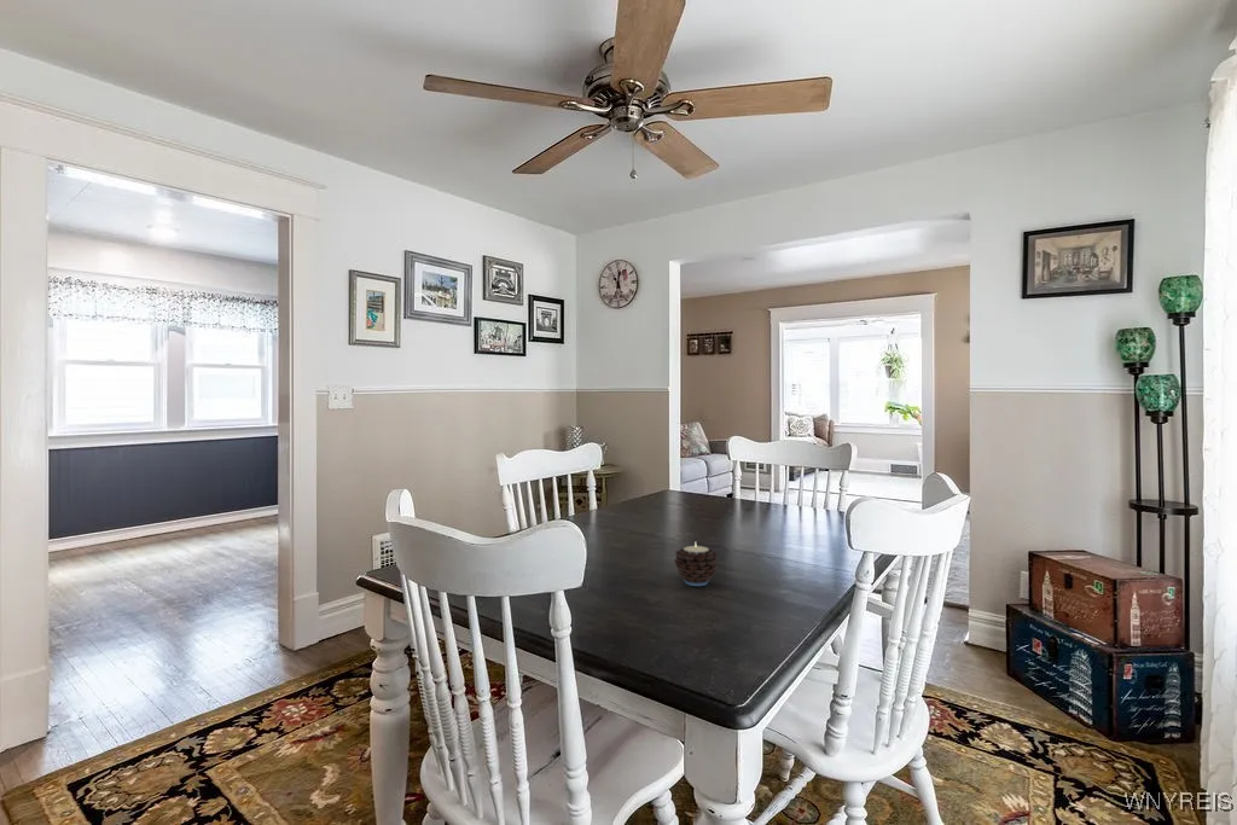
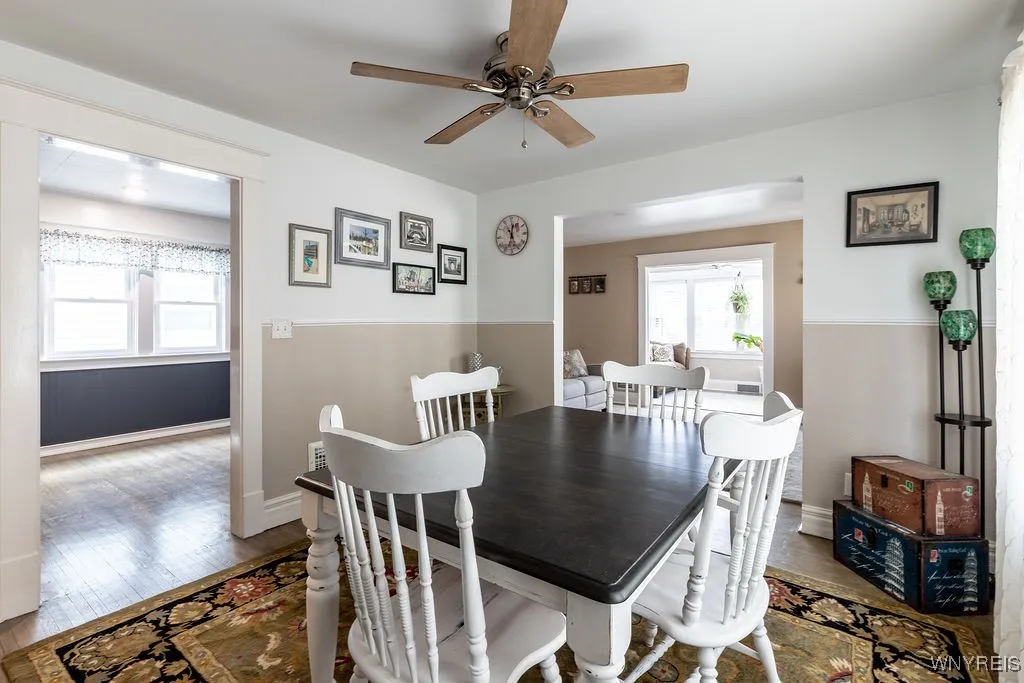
- candle [673,542,719,587]
